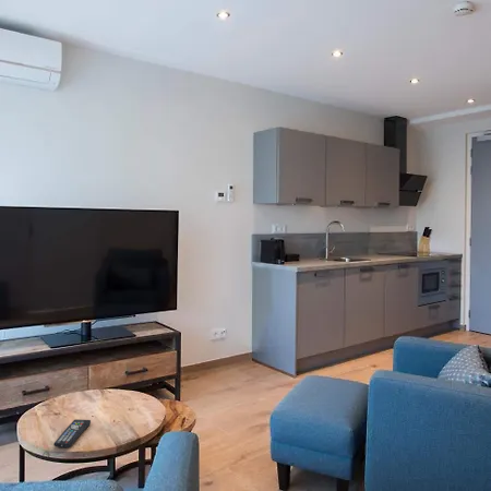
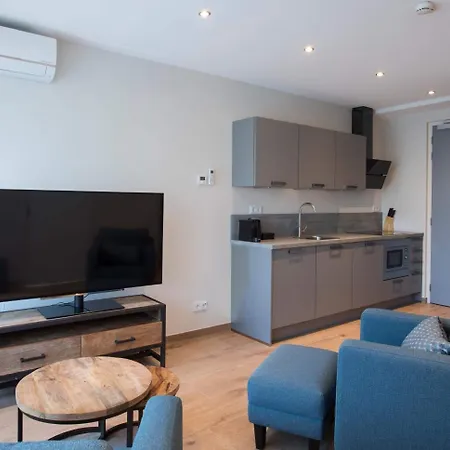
- remote control [52,418,92,448]
